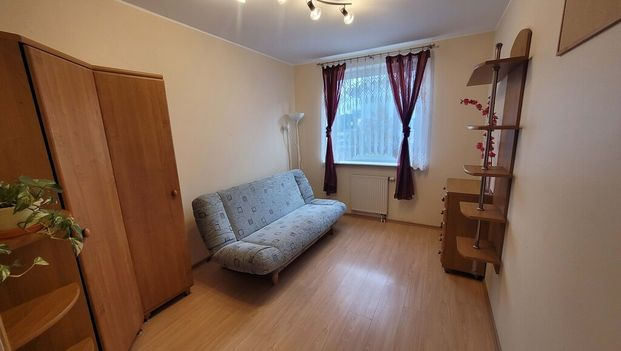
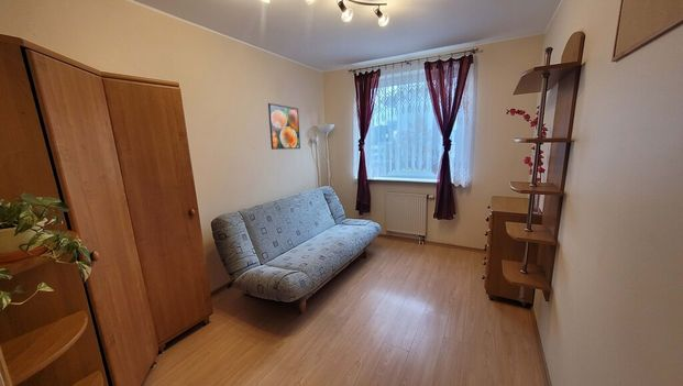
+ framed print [267,102,301,151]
